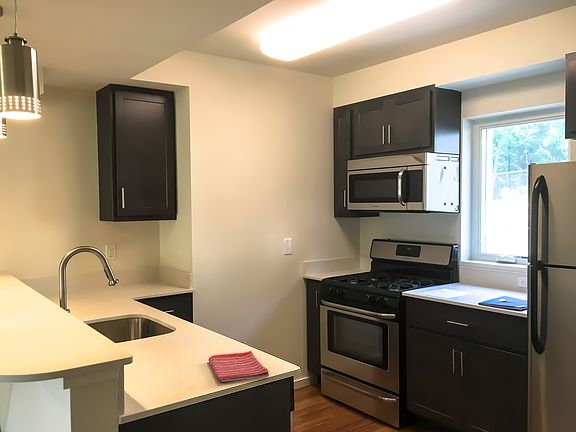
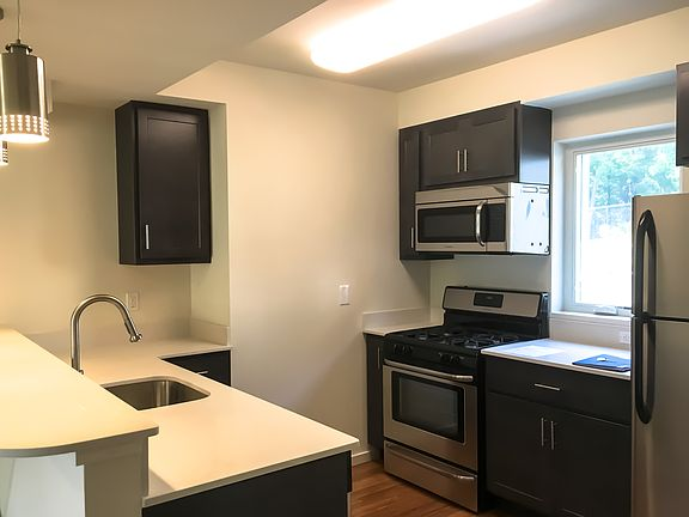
- dish towel [207,350,270,383]
